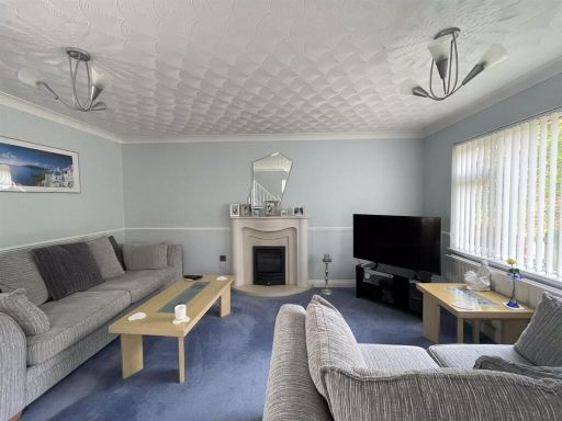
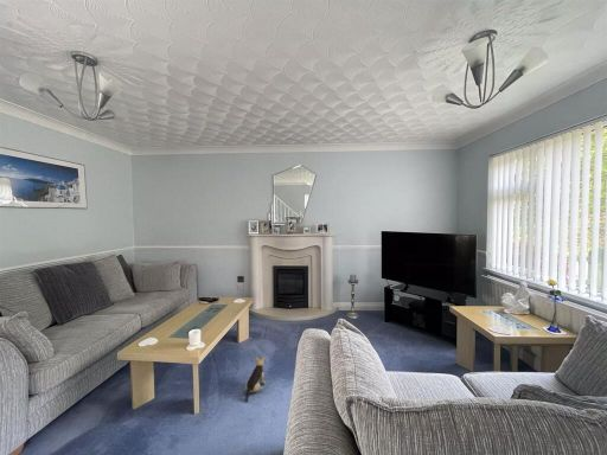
+ plush toy [244,355,267,403]
